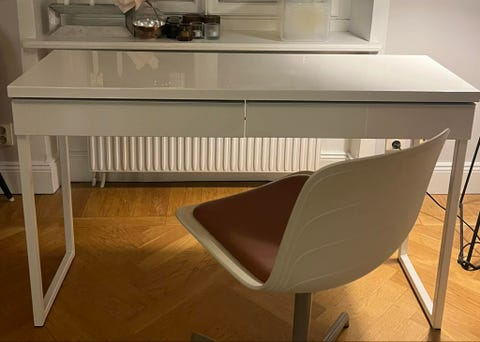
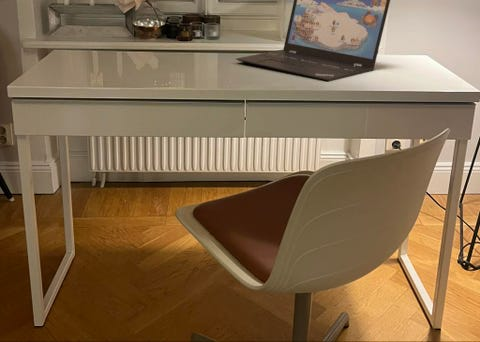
+ laptop [235,0,391,82]
